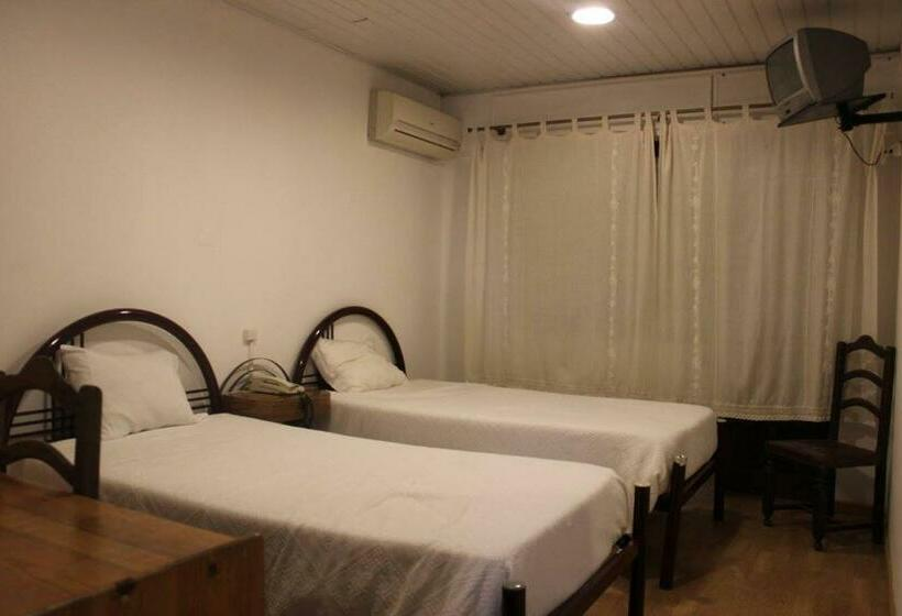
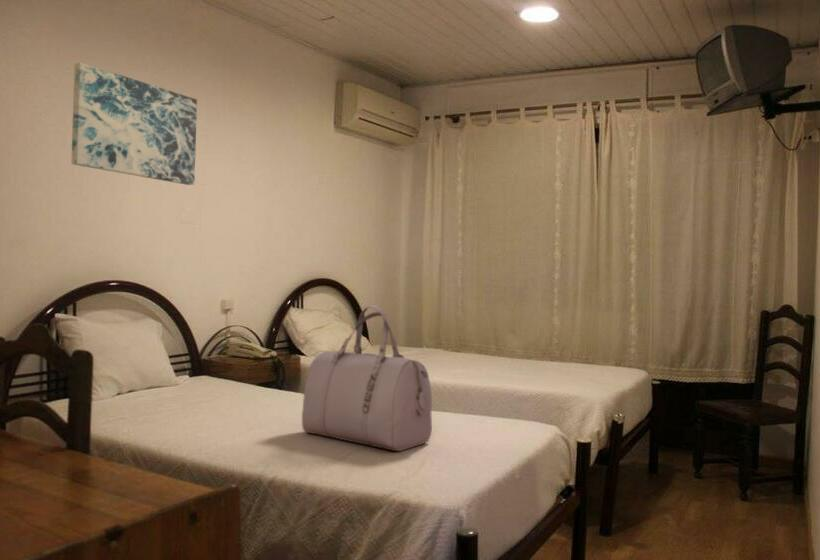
+ wall art [71,61,198,186]
+ duffel bag [301,304,433,452]
